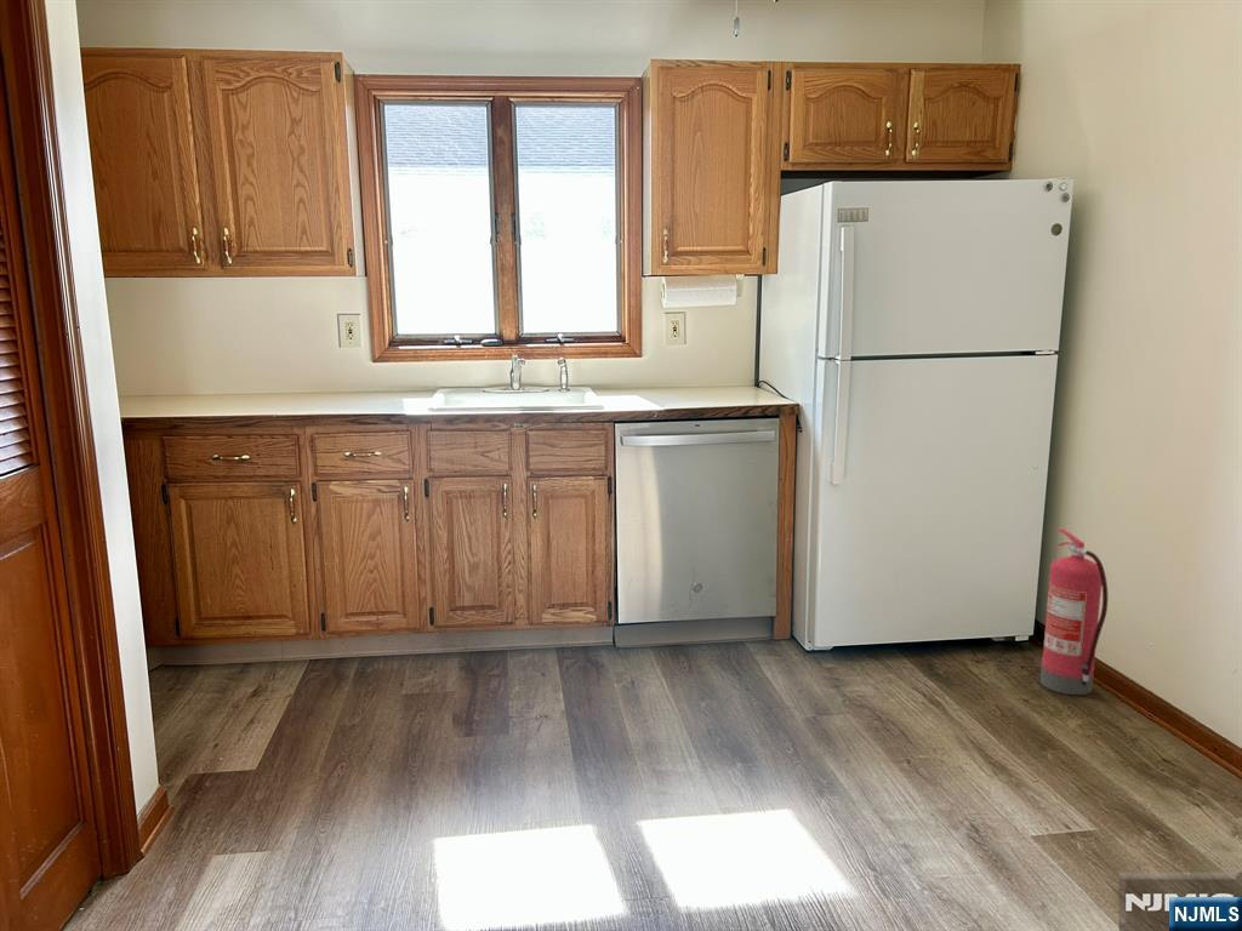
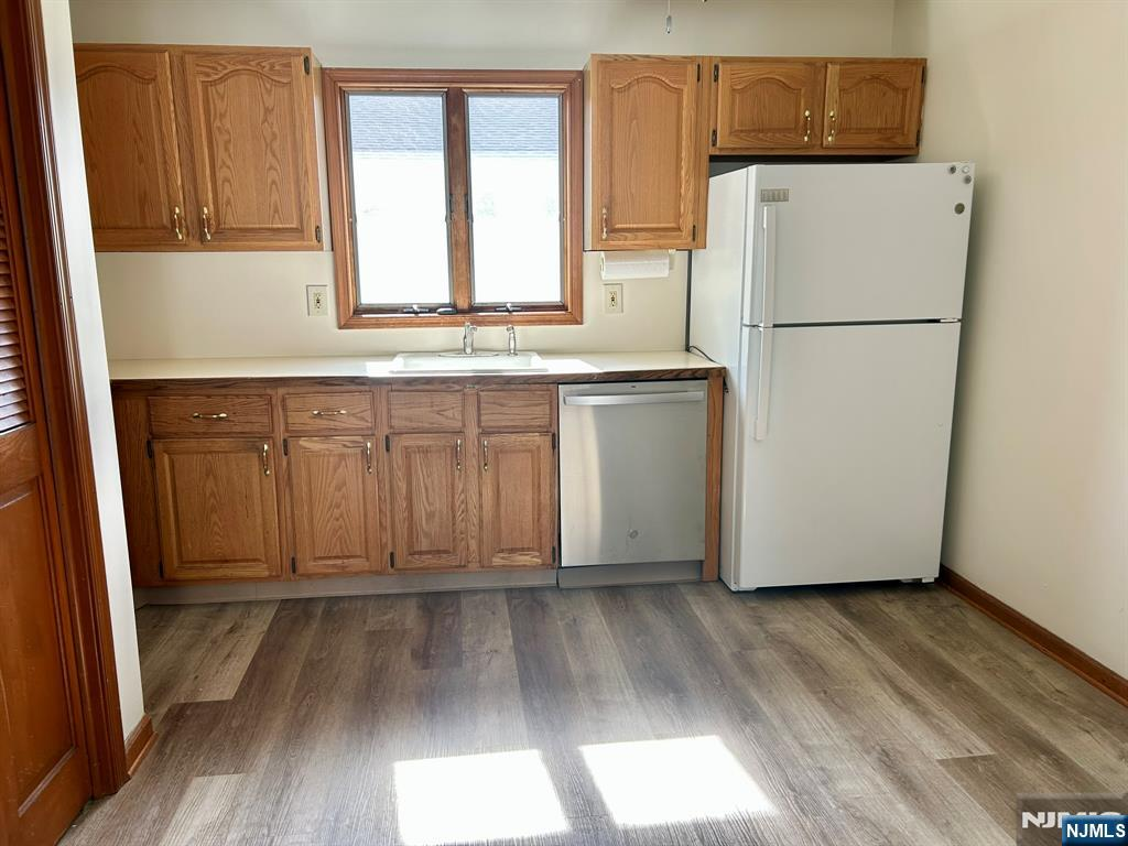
- fire extinguisher [1039,527,1109,696]
